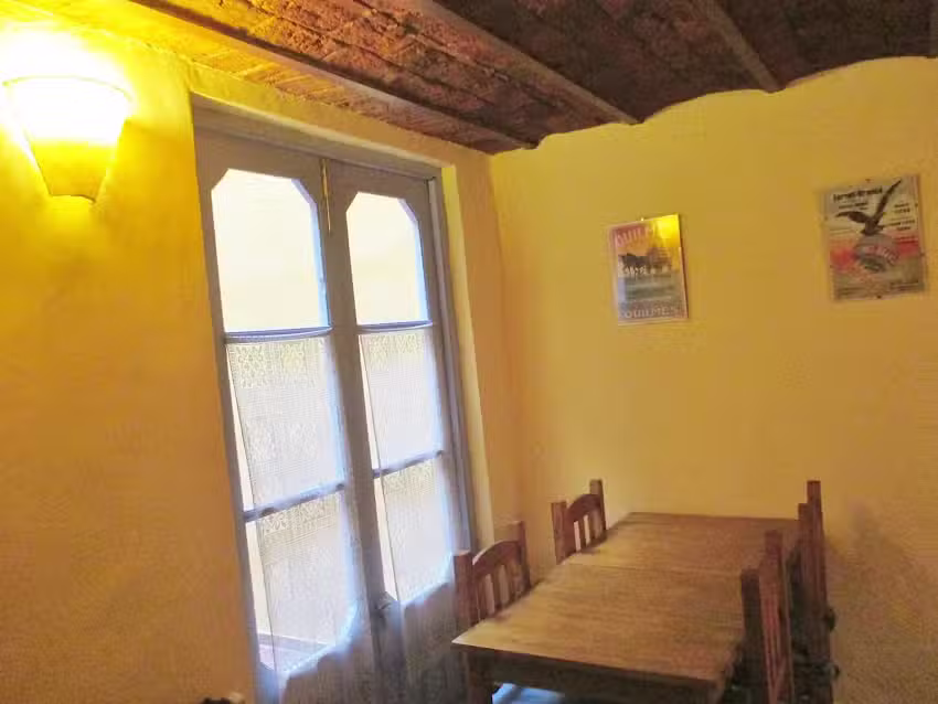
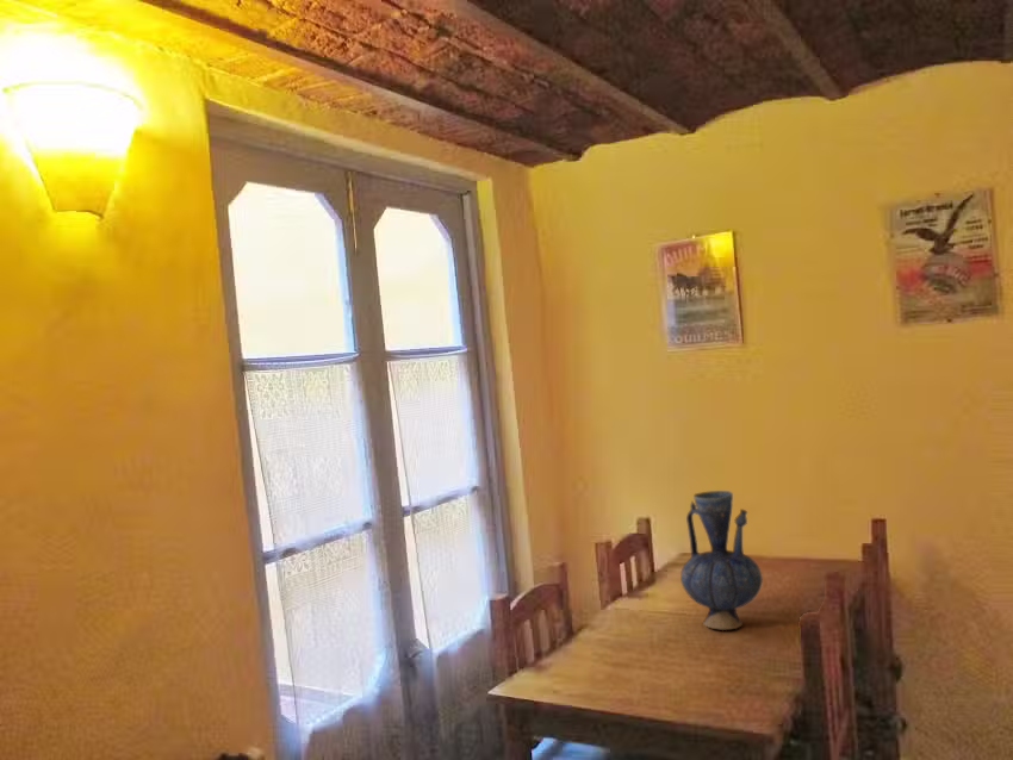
+ vase [679,490,764,631]
